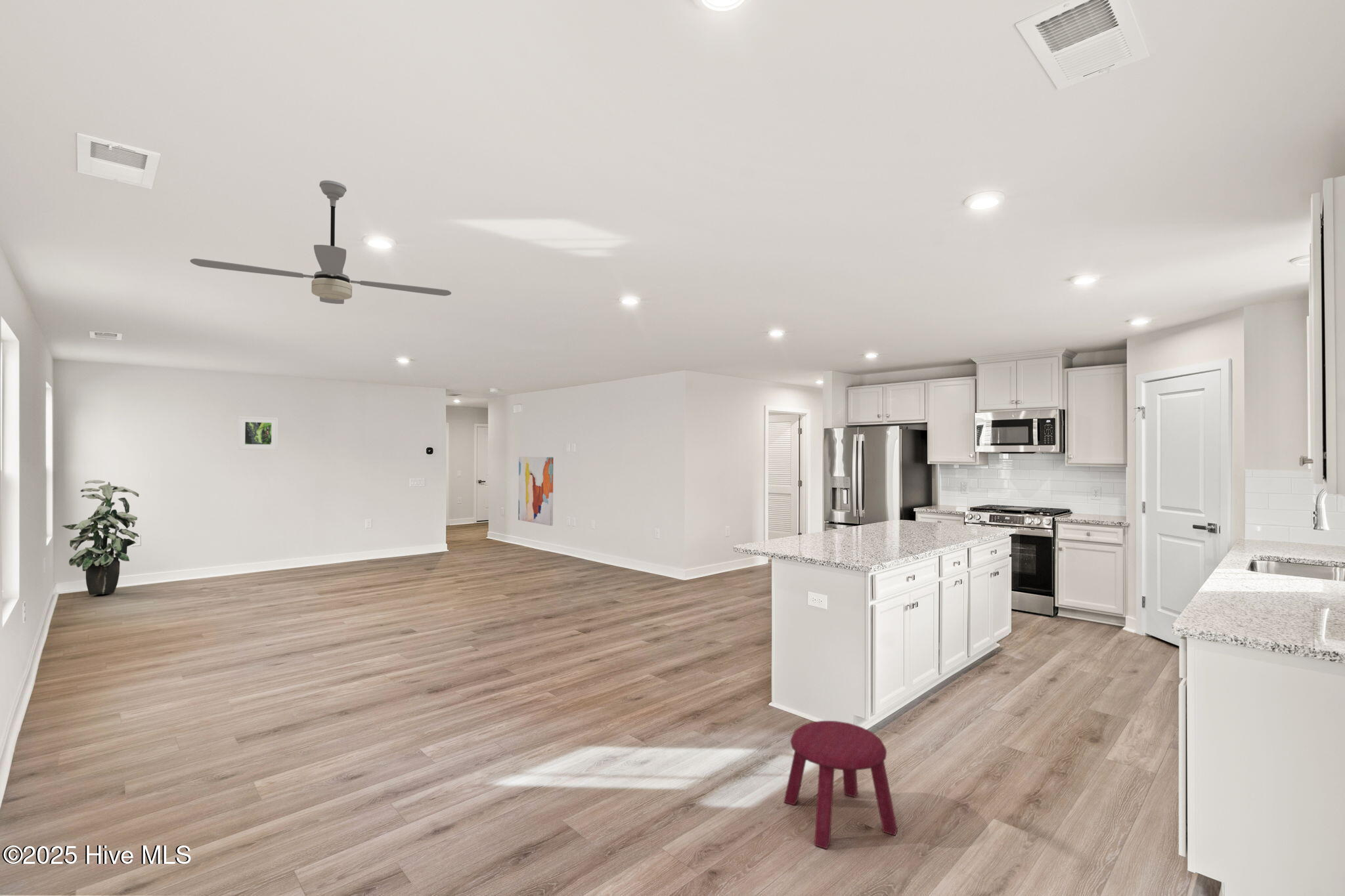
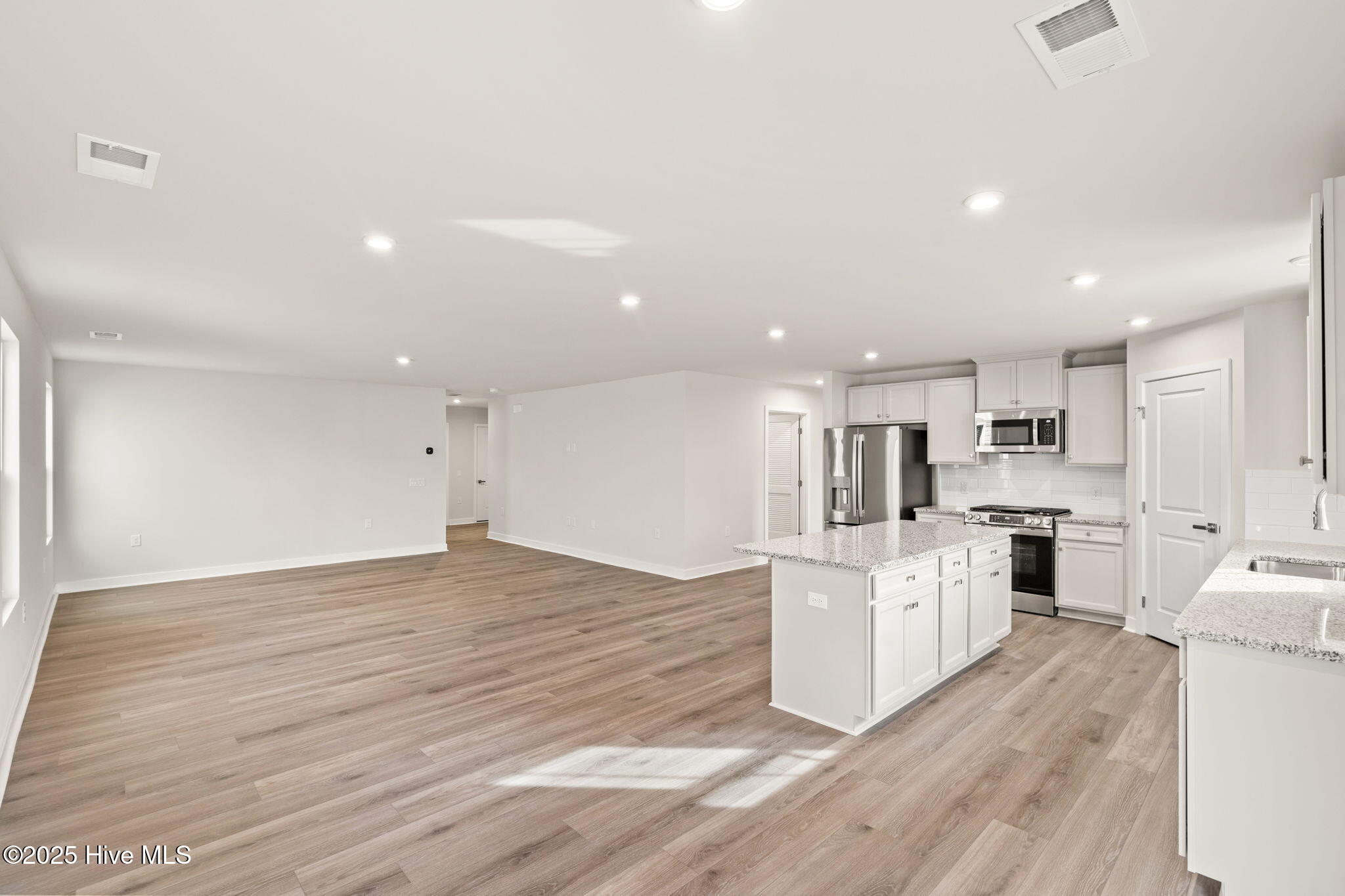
- wall art [518,456,554,526]
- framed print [238,416,278,450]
- indoor plant [61,479,140,595]
- stool [783,720,898,850]
- ceiling fan [189,180,452,305]
